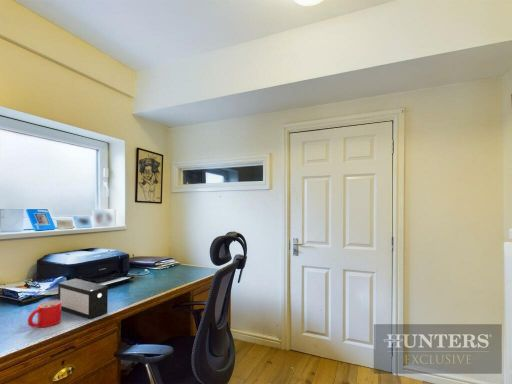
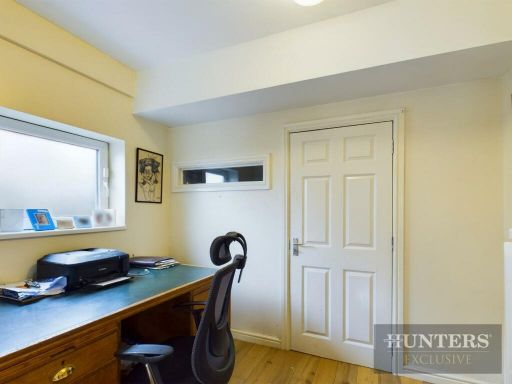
- mug [27,299,62,329]
- speaker [57,278,109,321]
